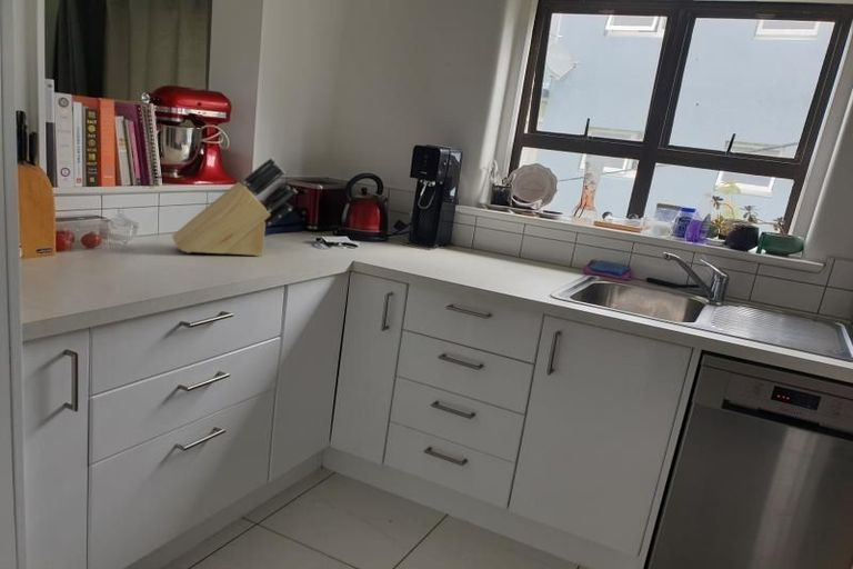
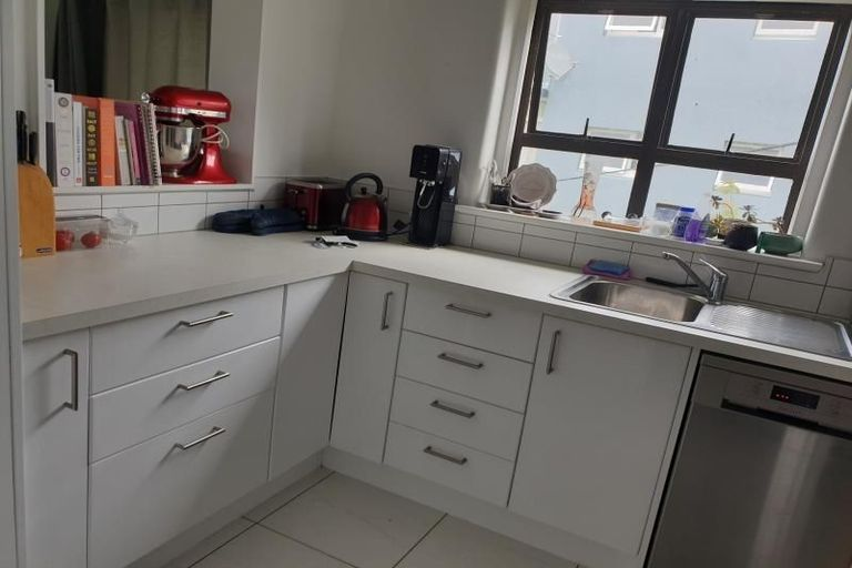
- knife block [171,157,298,258]
